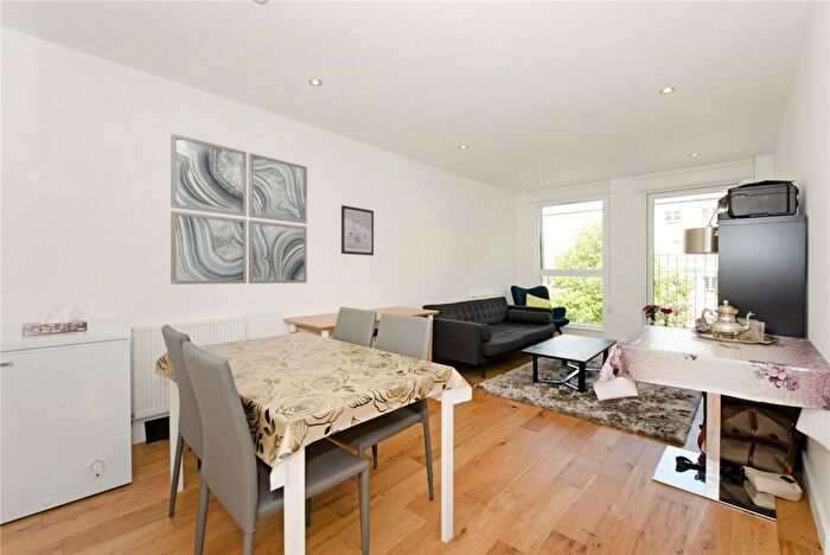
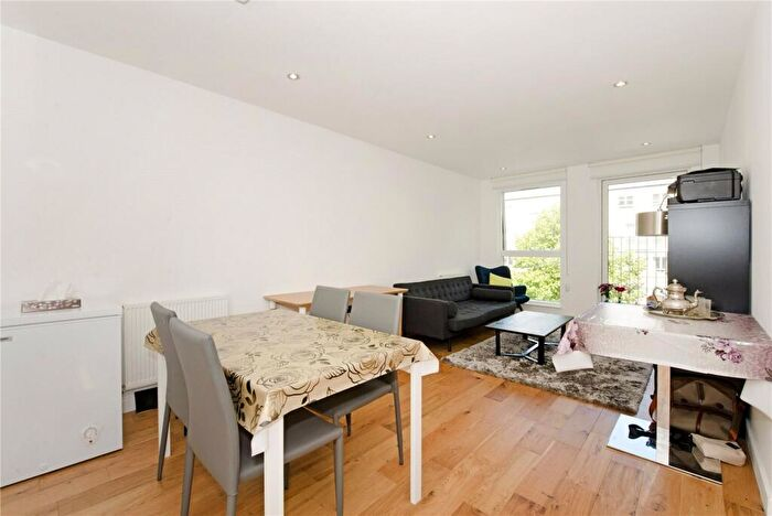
- wall art [340,204,375,256]
- wall art [170,133,308,286]
